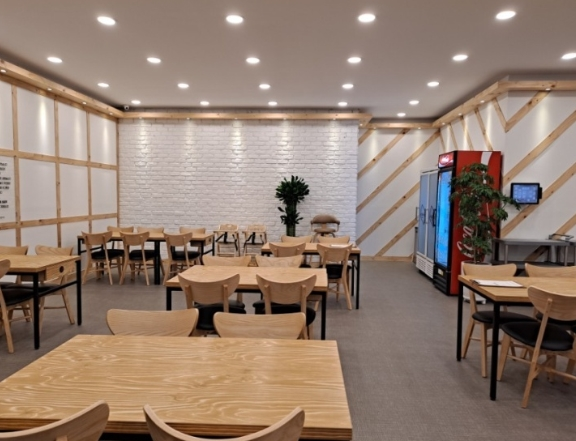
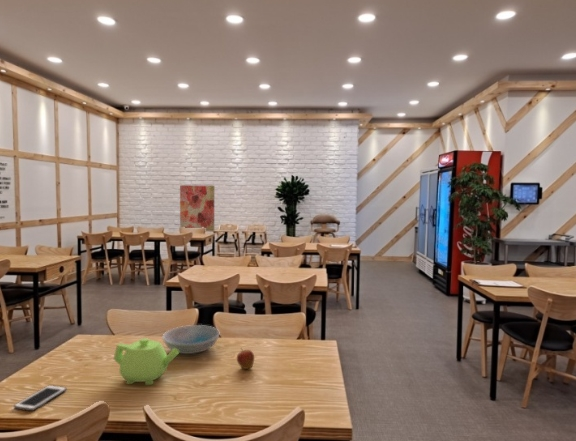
+ wall art [179,184,215,232]
+ fruit [236,347,255,370]
+ dish [161,324,220,355]
+ teapot [113,337,180,386]
+ cell phone [13,384,68,412]
